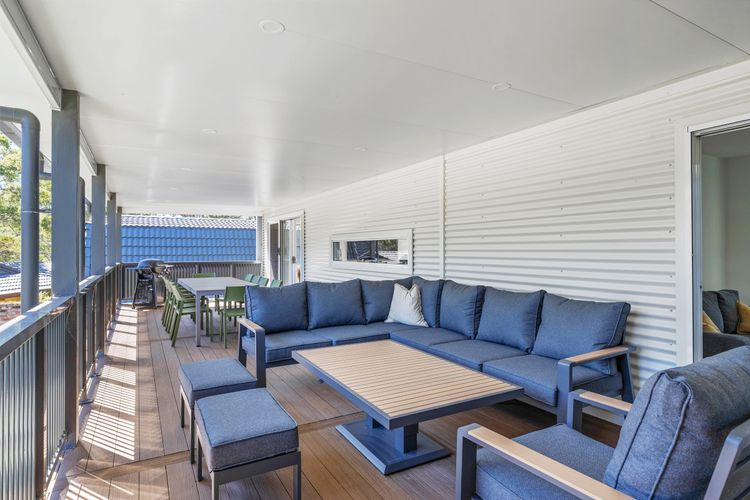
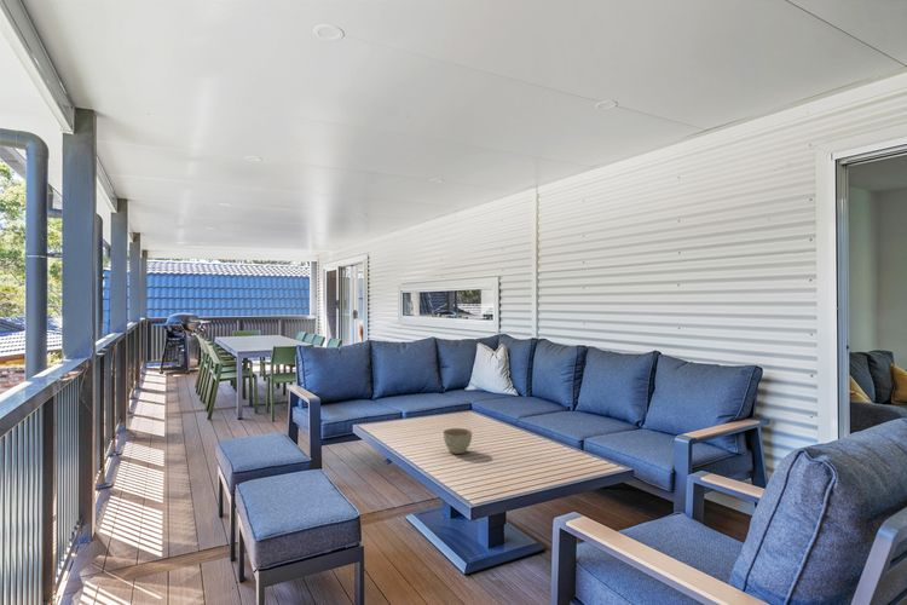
+ planter bowl [441,427,474,455]
